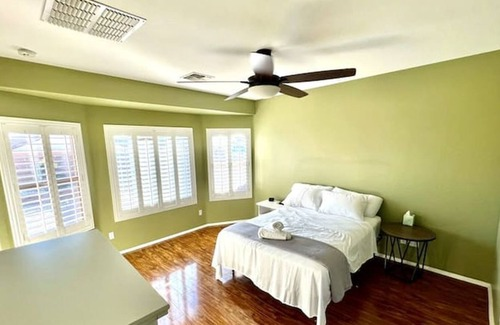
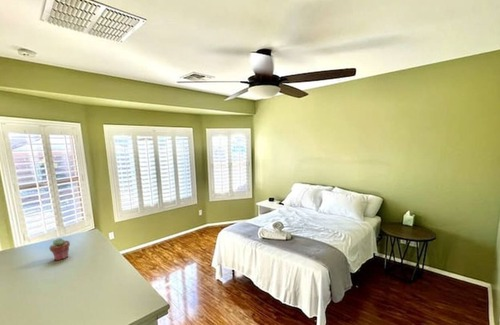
+ potted succulent [48,237,71,262]
